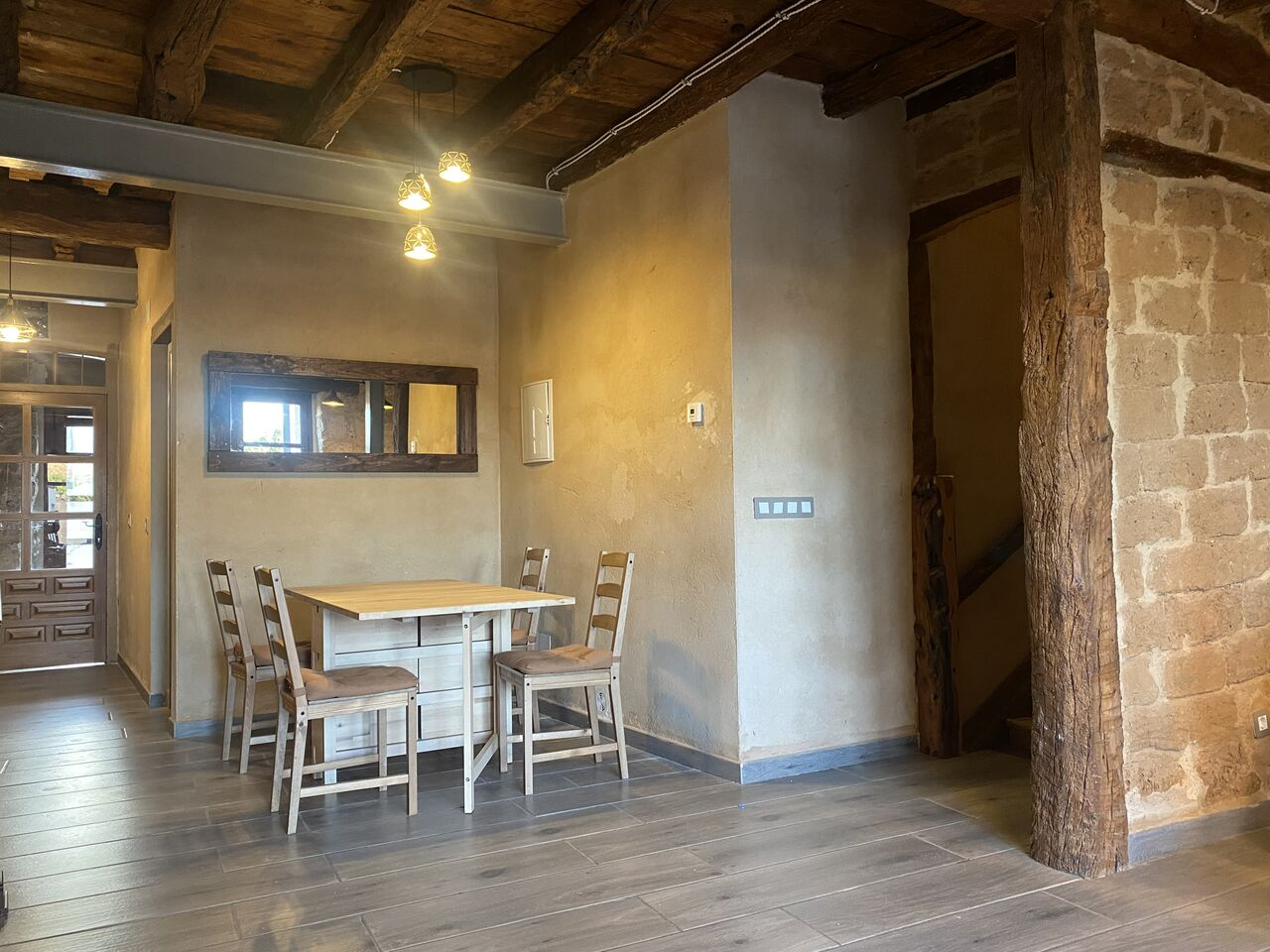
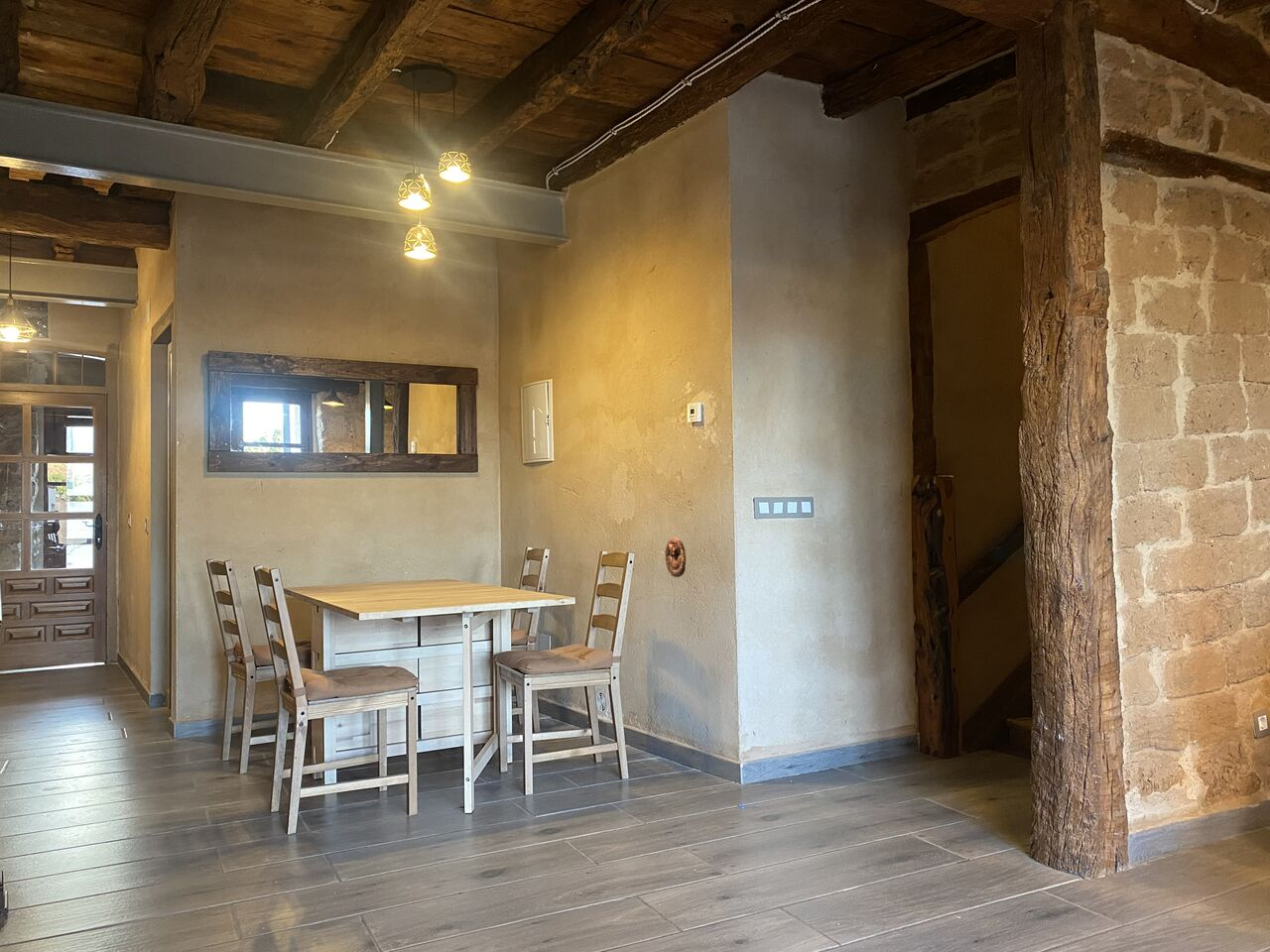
+ decorative relief [664,536,687,578]
